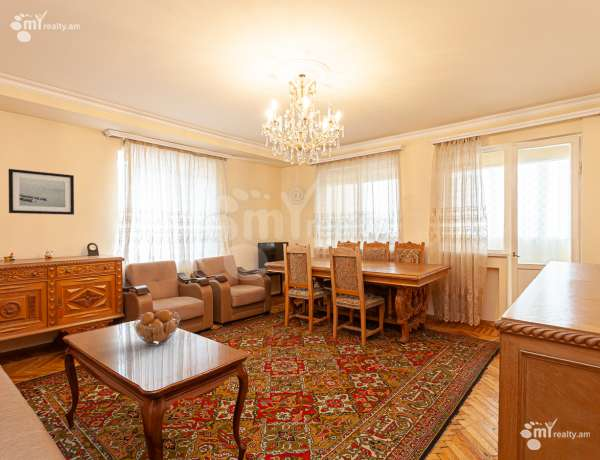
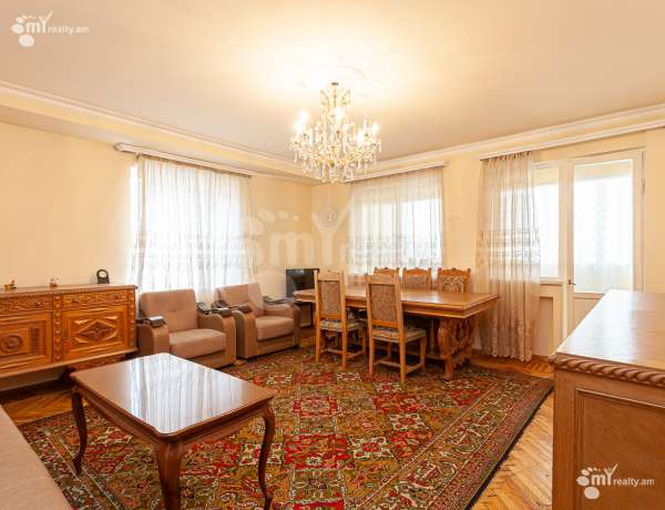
- fruit basket [132,309,181,347]
- wall art [7,168,75,216]
